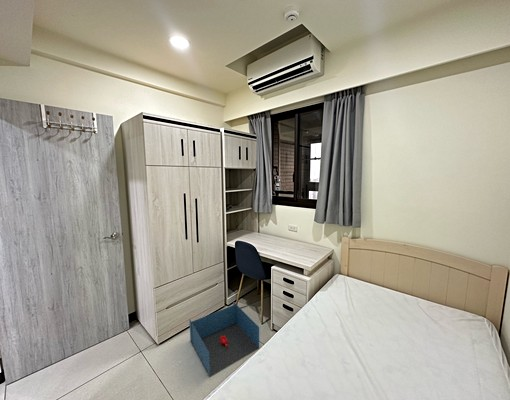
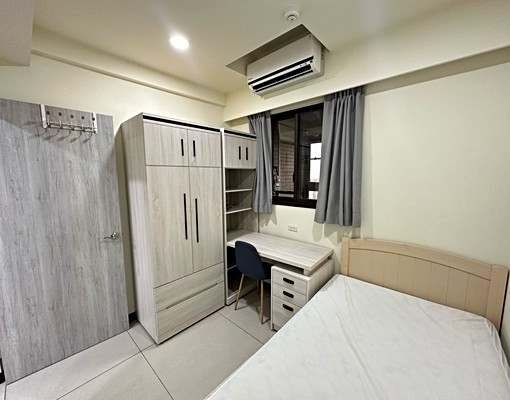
- storage bin [188,301,260,378]
